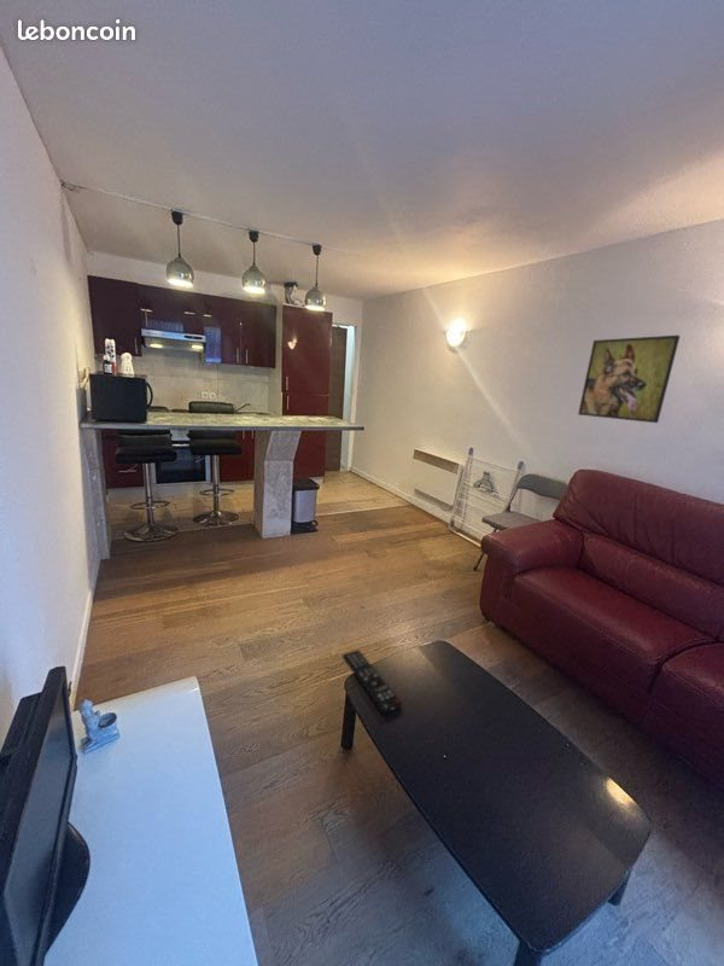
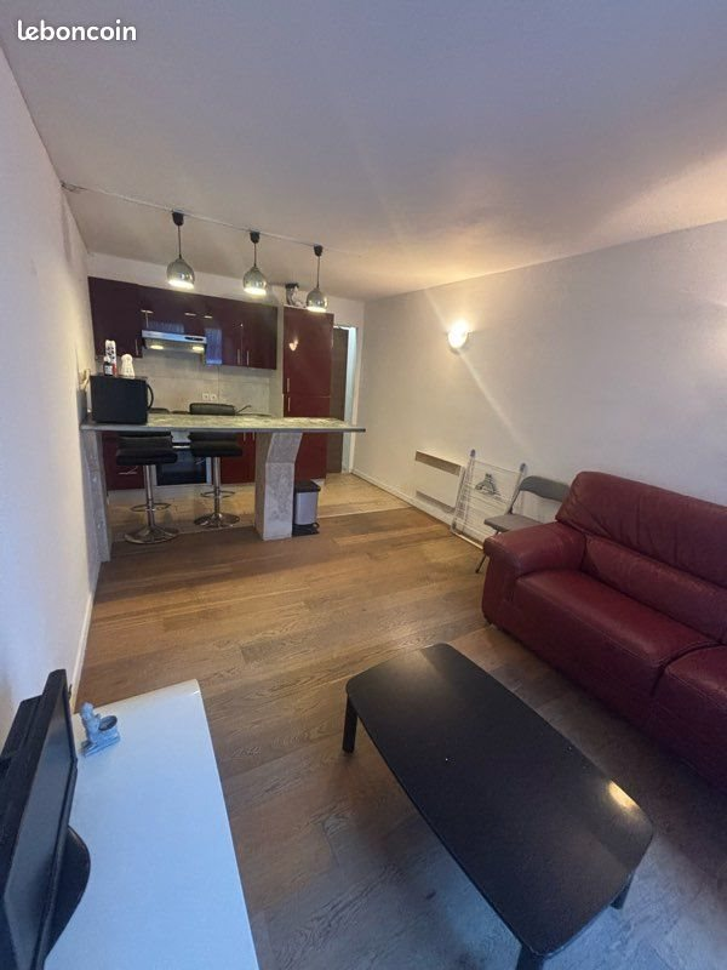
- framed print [577,334,681,424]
- remote control [341,648,403,715]
